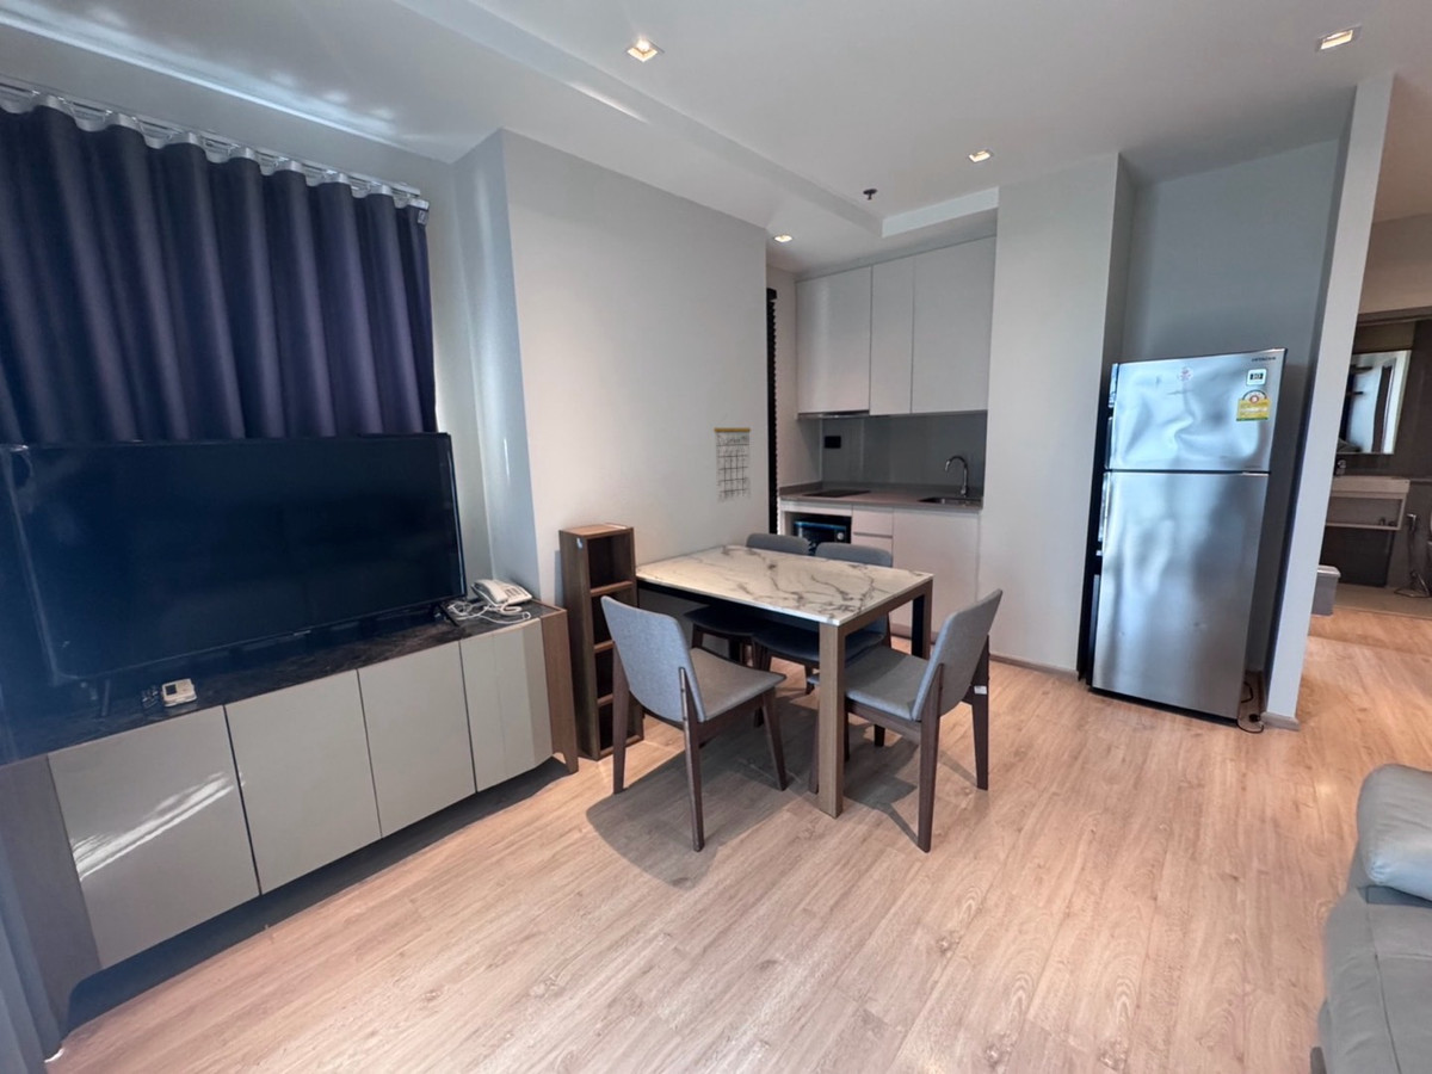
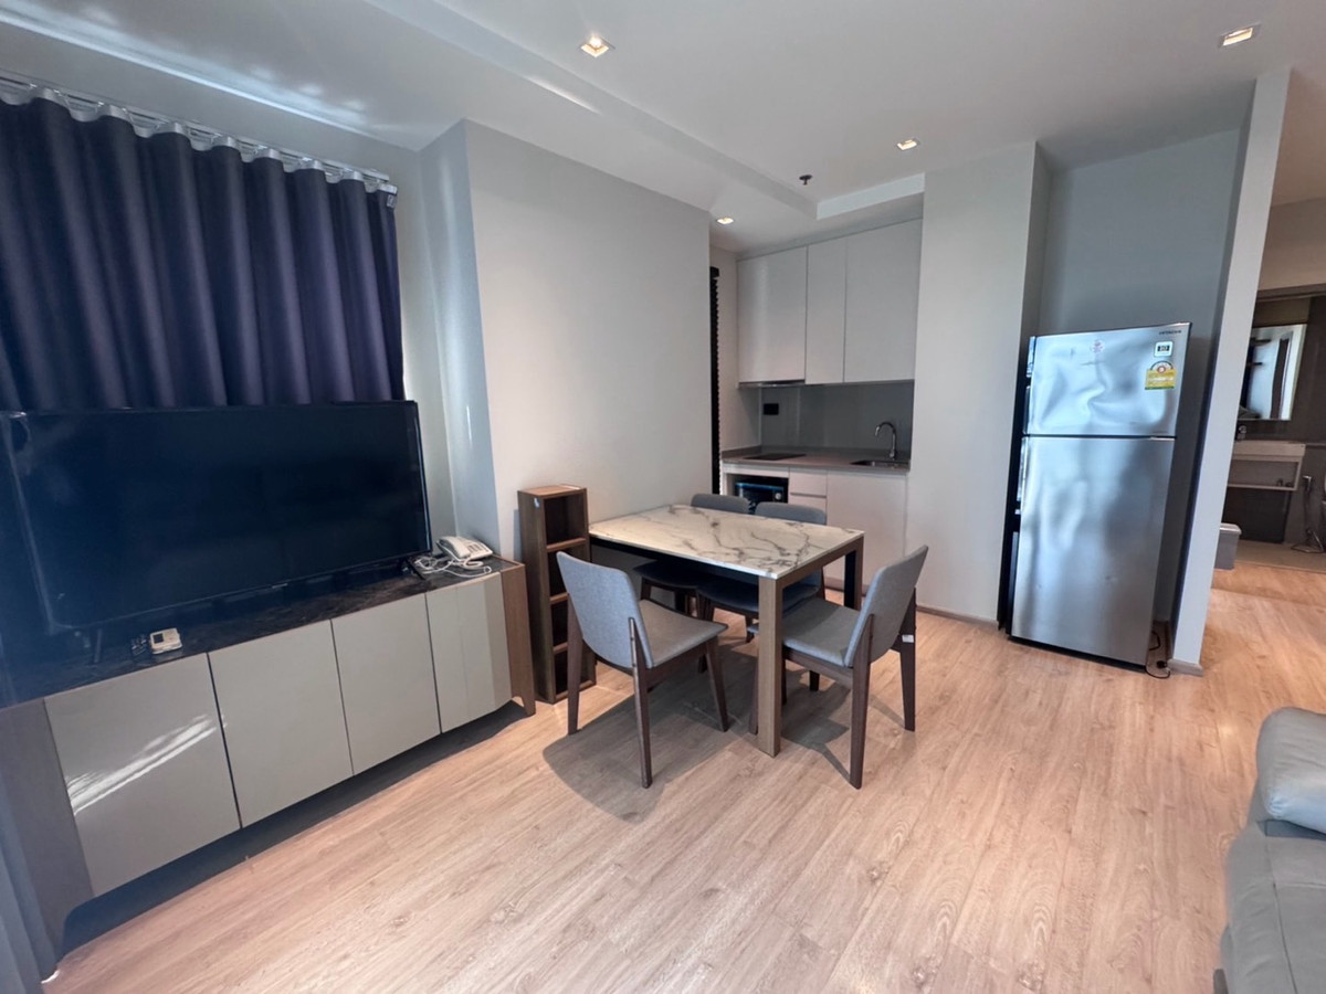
- calendar [712,415,752,504]
